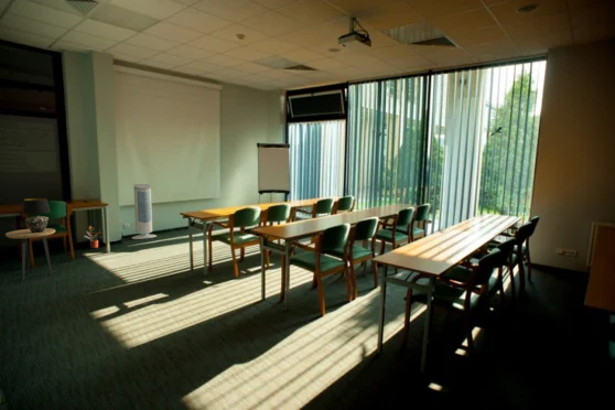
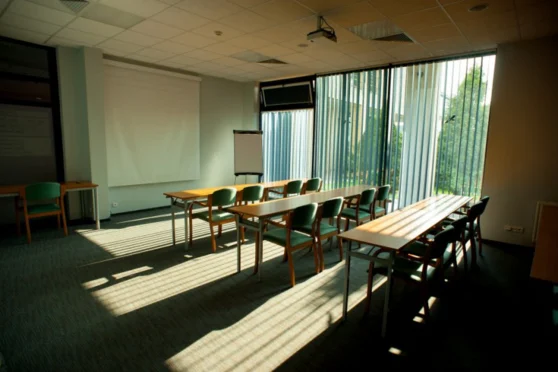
- side table [4,227,56,281]
- air purifier [131,183,158,240]
- potted plant [82,225,105,249]
- table lamp [21,197,52,233]
